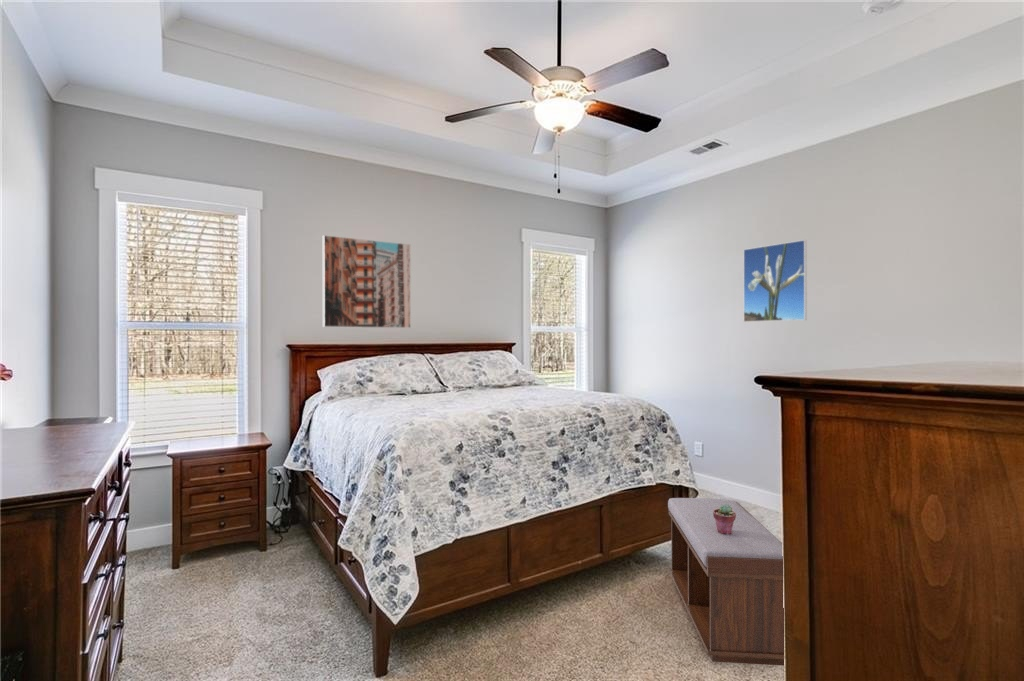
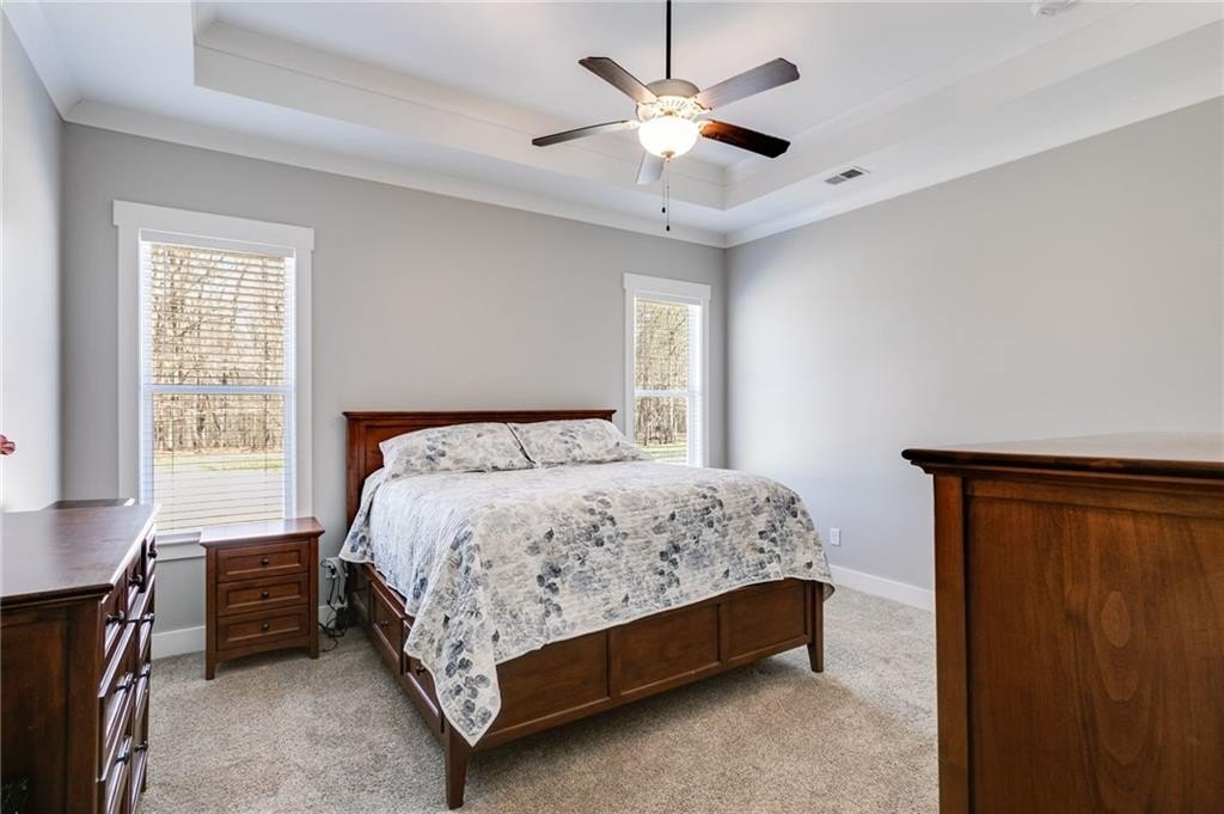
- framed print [322,234,412,329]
- bench [667,497,785,667]
- potted succulent [713,504,736,535]
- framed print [743,239,808,323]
